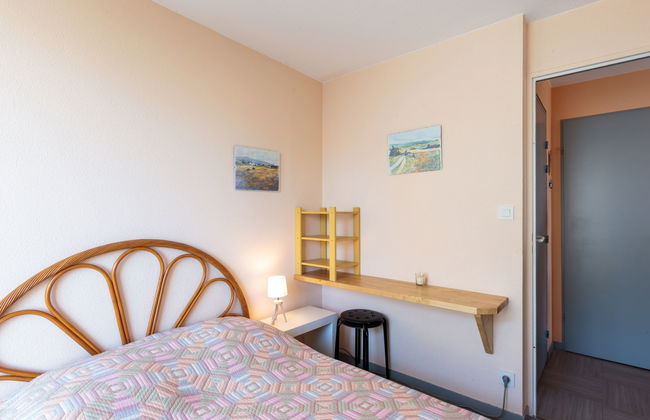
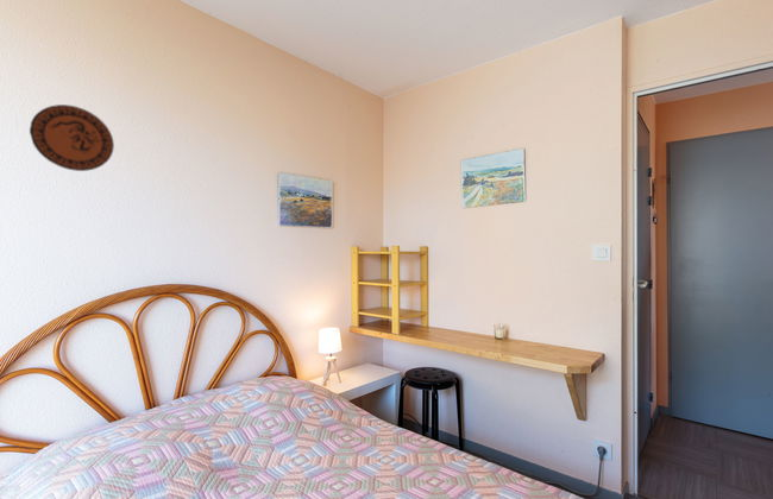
+ decorative plate [29,103,115,172]
